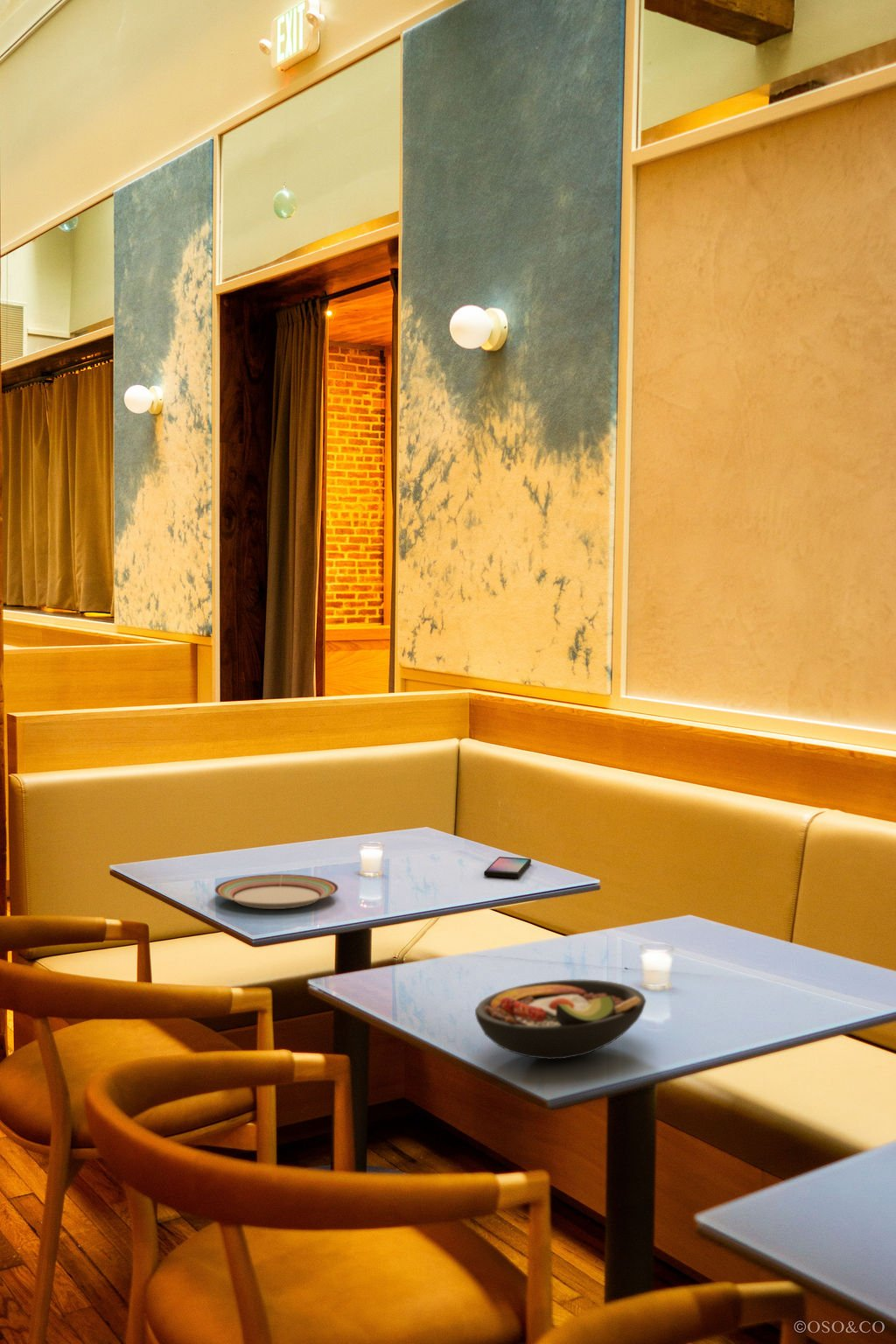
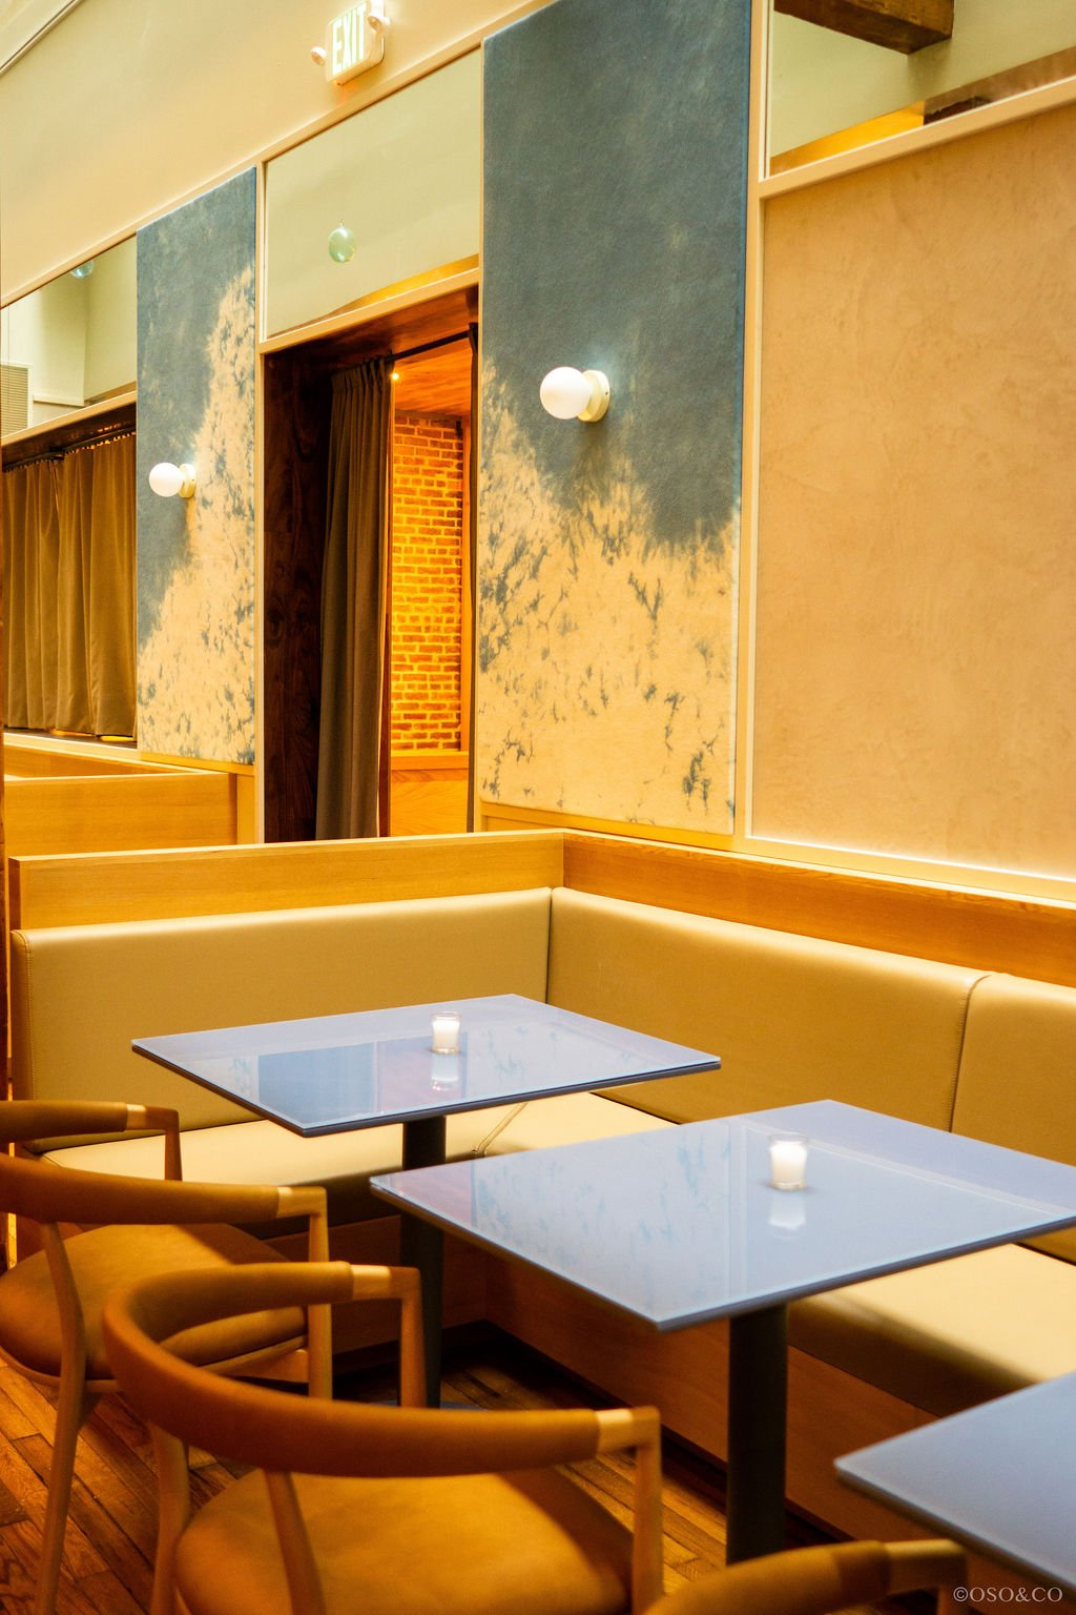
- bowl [474,978,647,1061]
- smartphone [483,856,532,879]
- plate [214,873,339,910]
